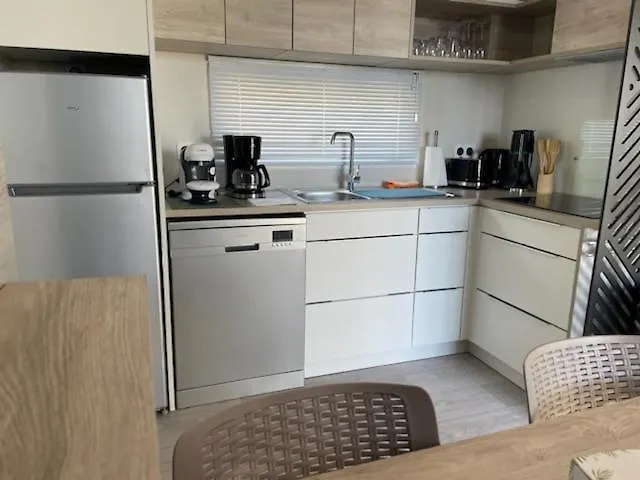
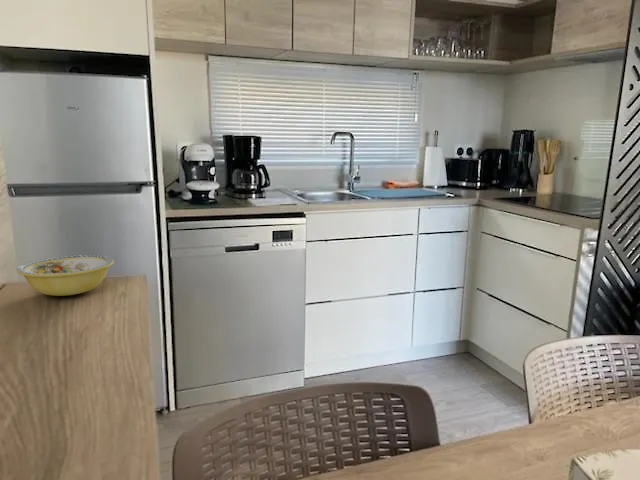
+ ceramic bowl [16,254,115,297]
